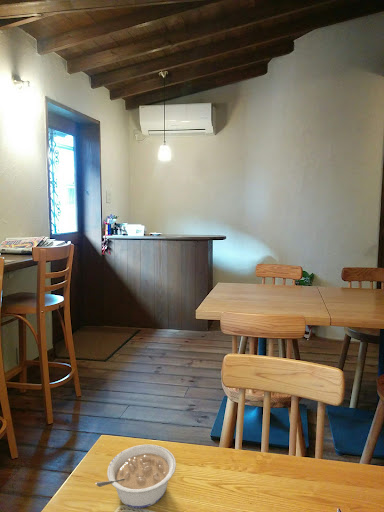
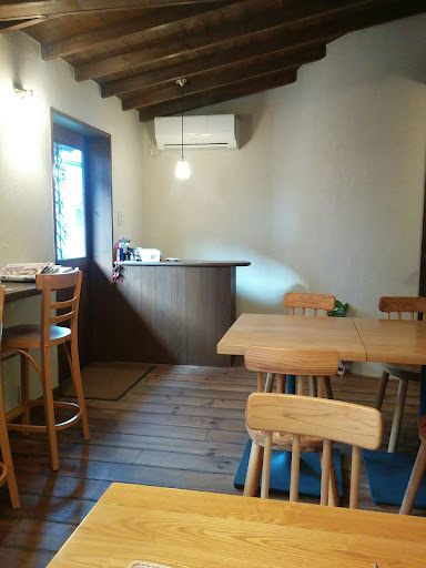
- legume [95,444,177,509]
